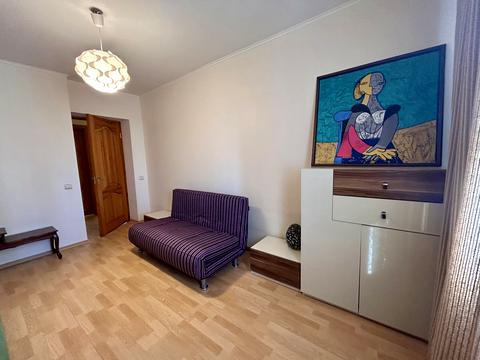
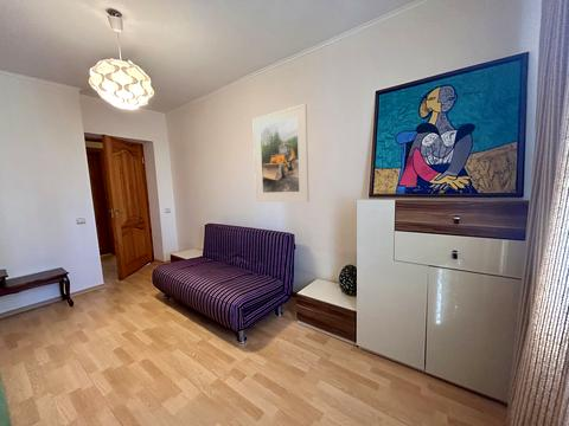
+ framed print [251,103,311,202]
